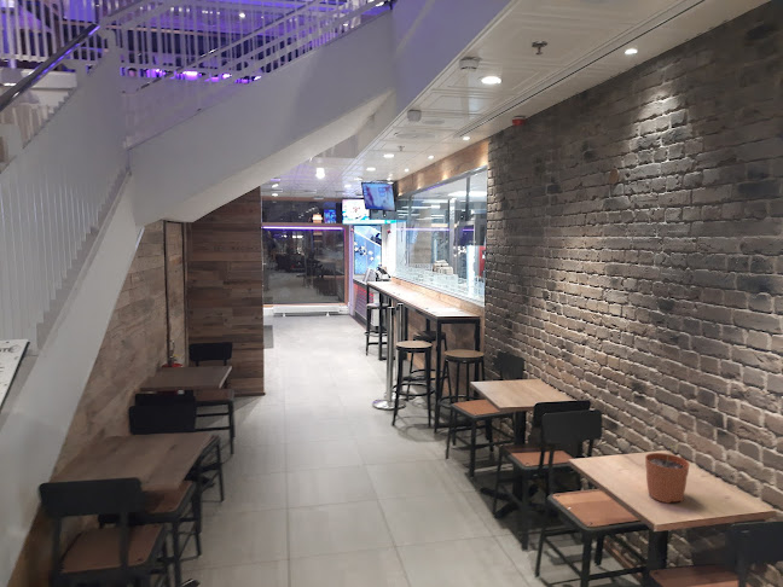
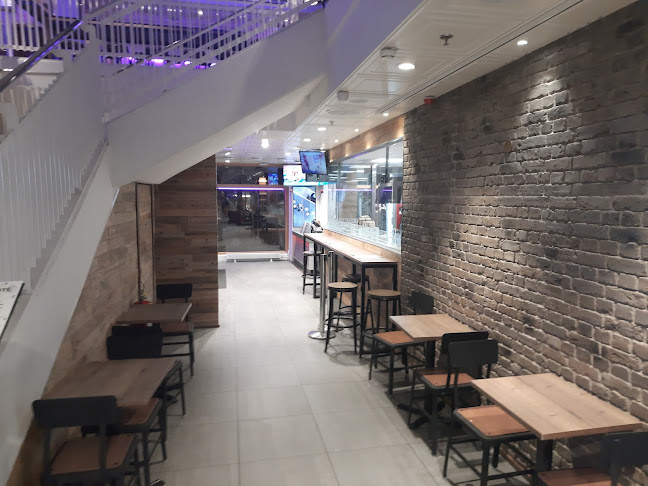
- plant pot [644,446,691,505]
